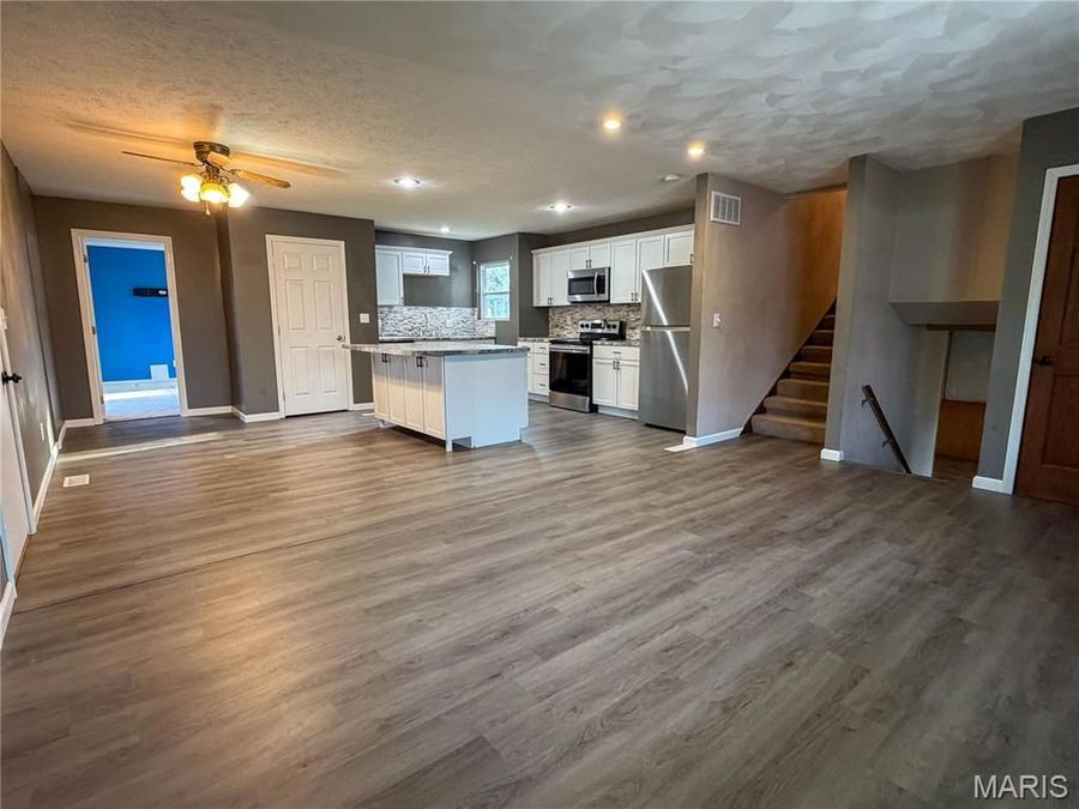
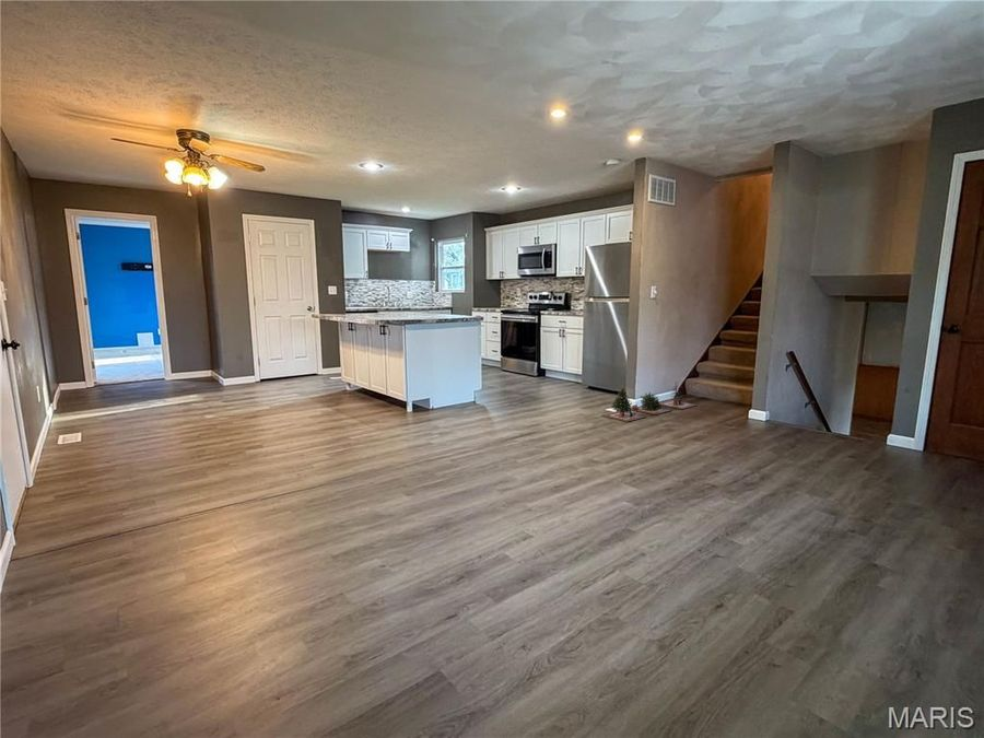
+ potted tree [601,382,698,423]
